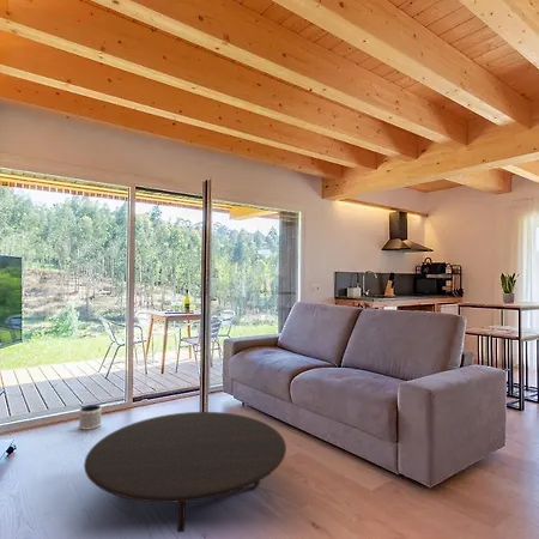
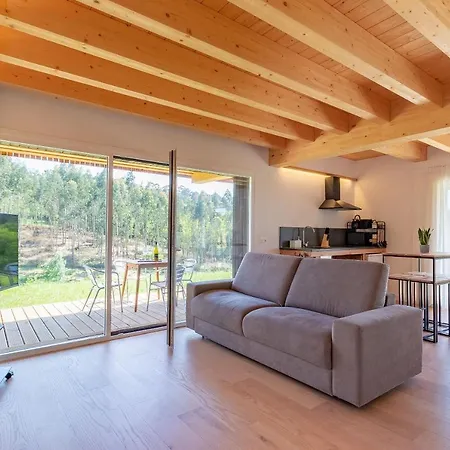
- planter [78,404,103,431]
- table [83,411,287,533]
